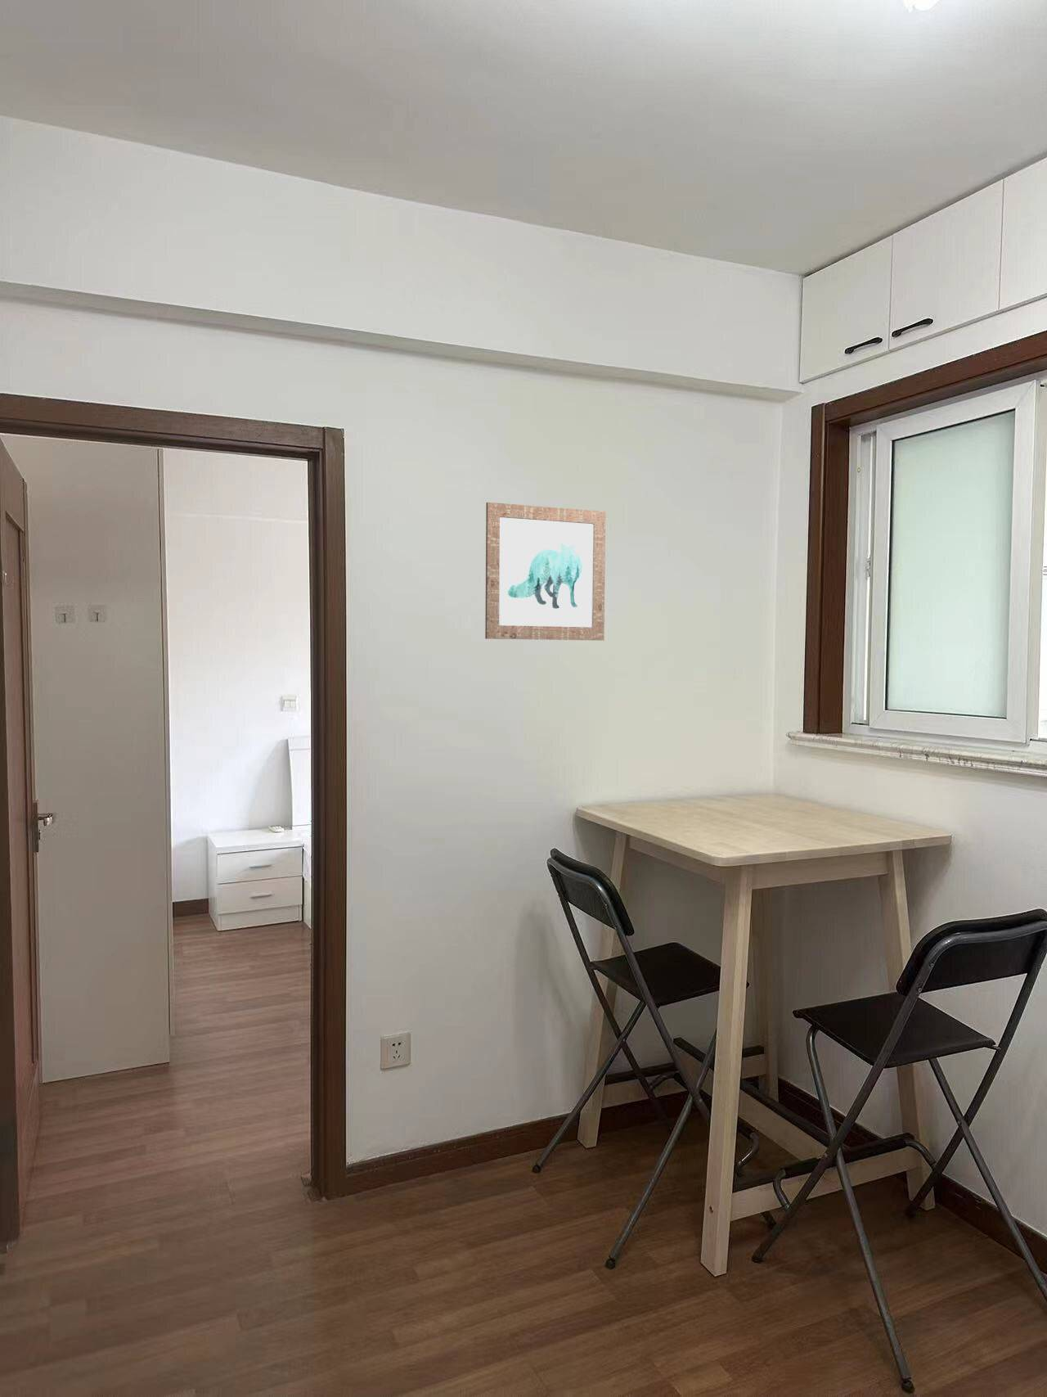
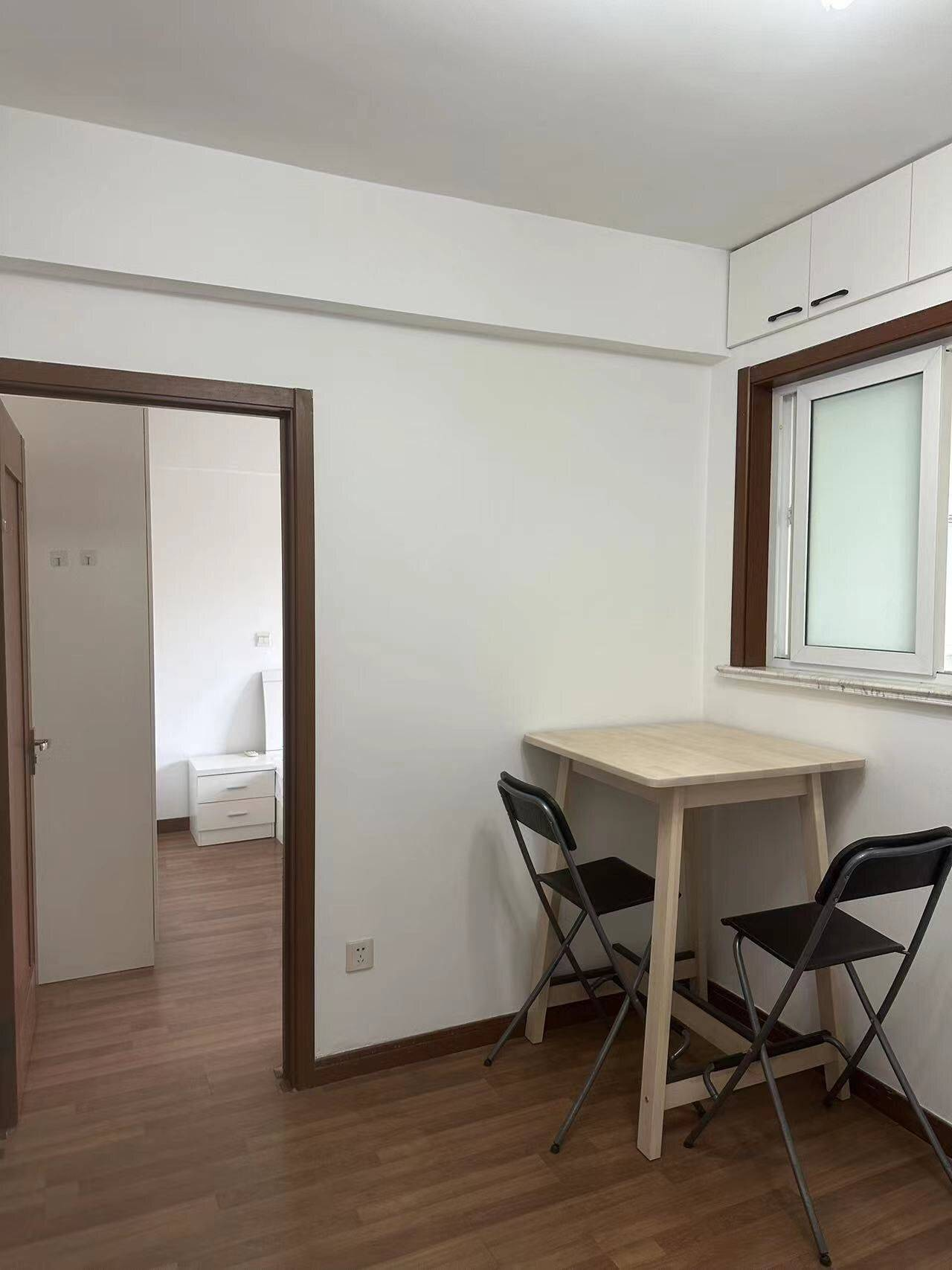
- wall art [484,502,606,641]
